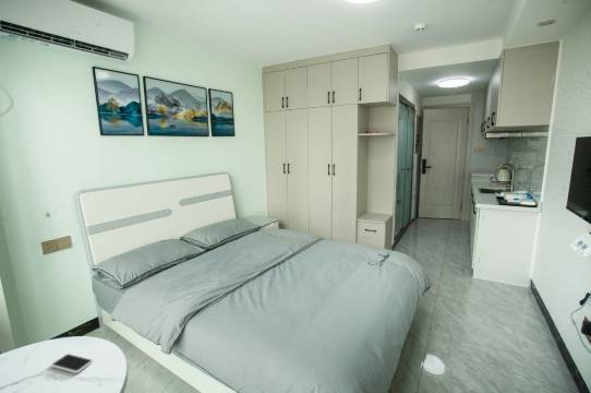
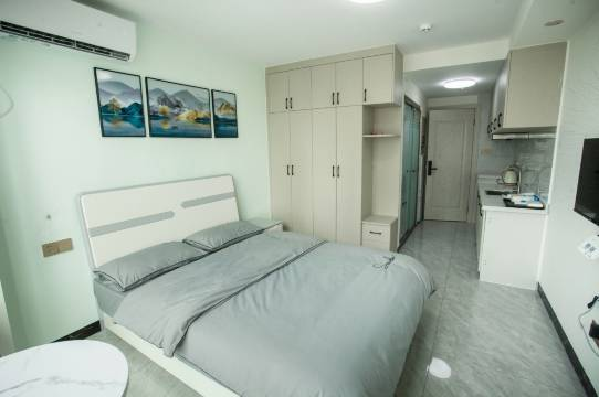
- smartphone [50,353,94,374]
